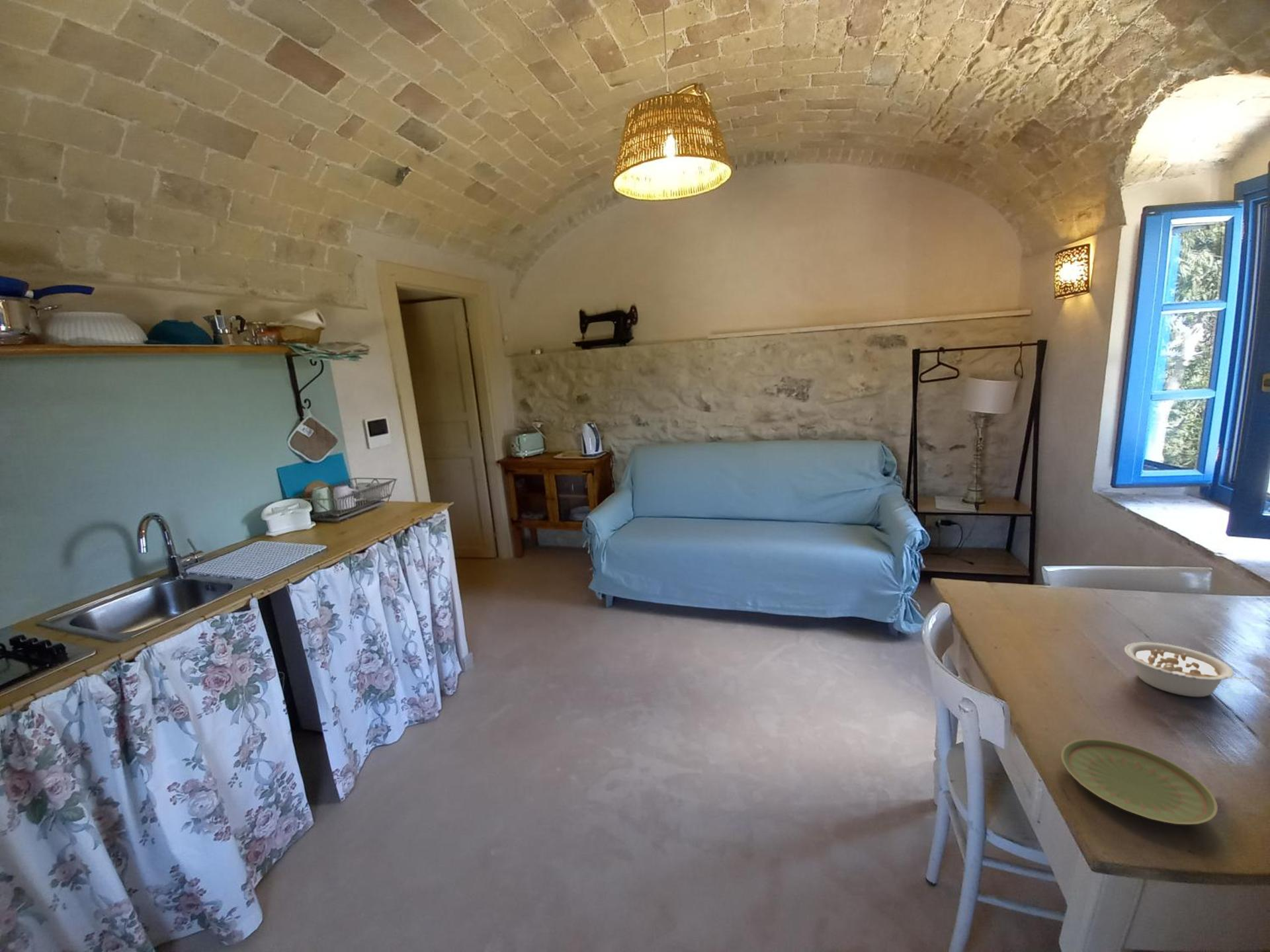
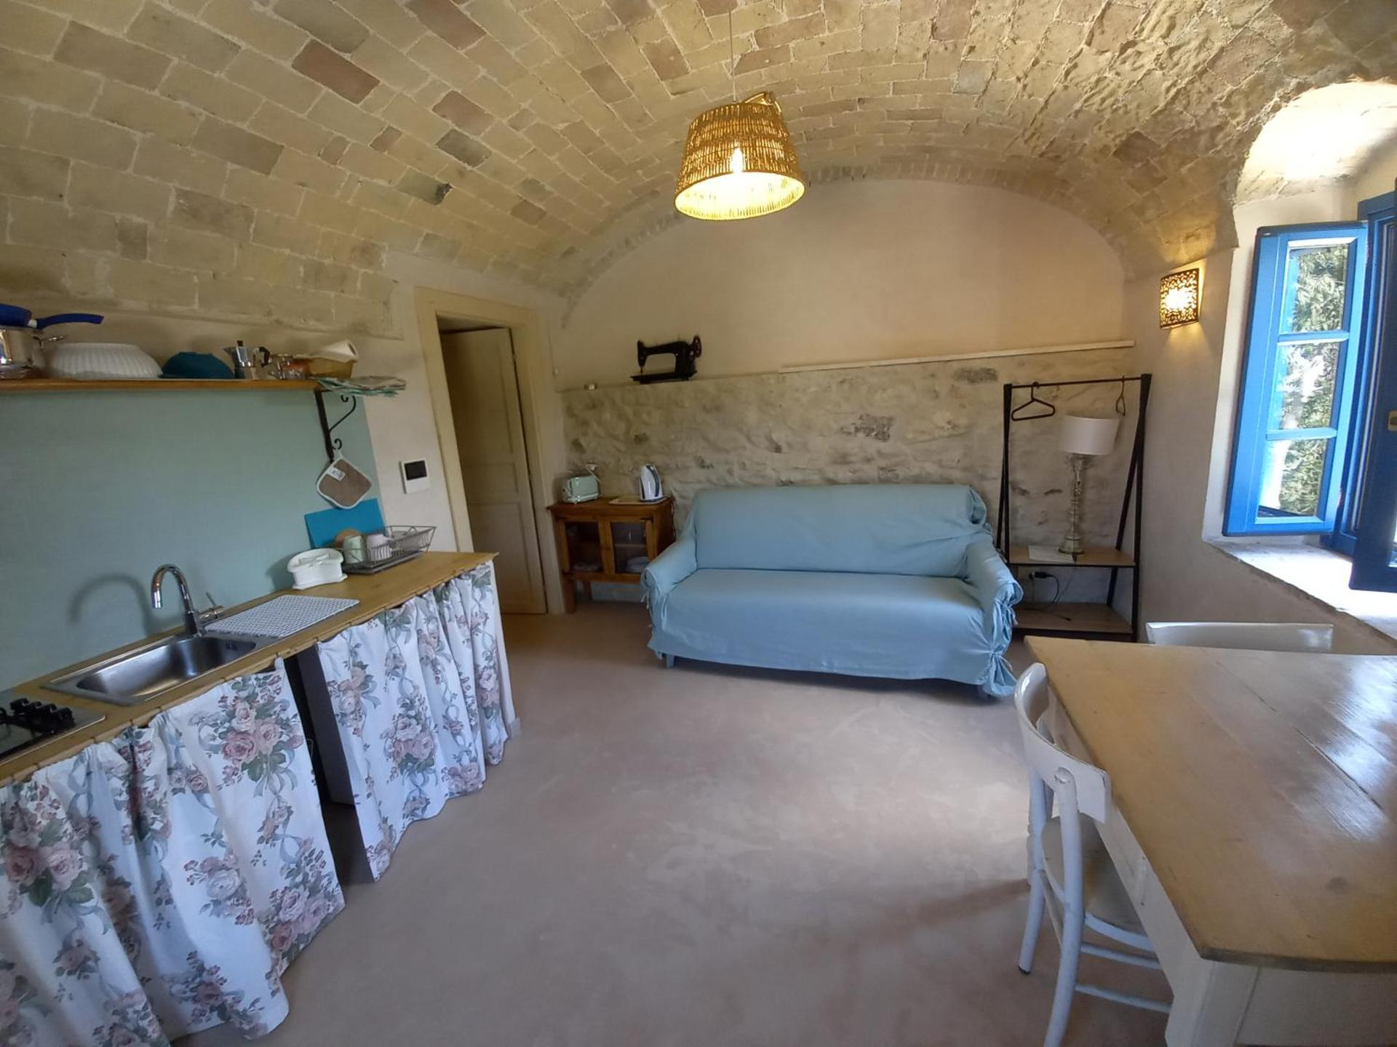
- plate [1060,738,1218,825]
- legume [1124,641,1255,697]
